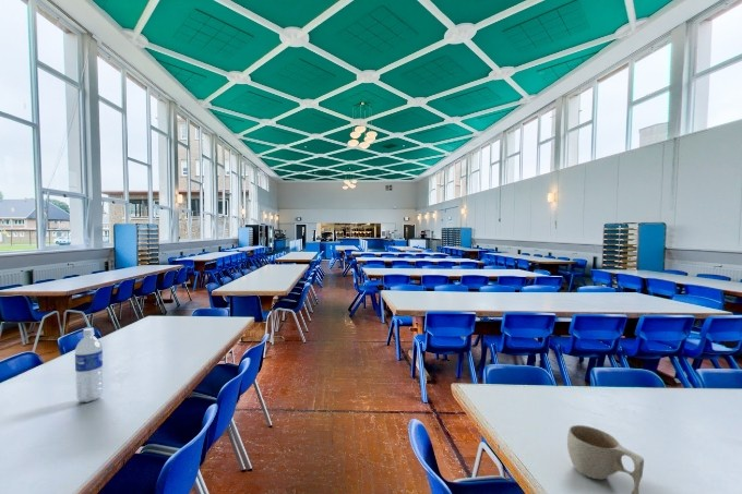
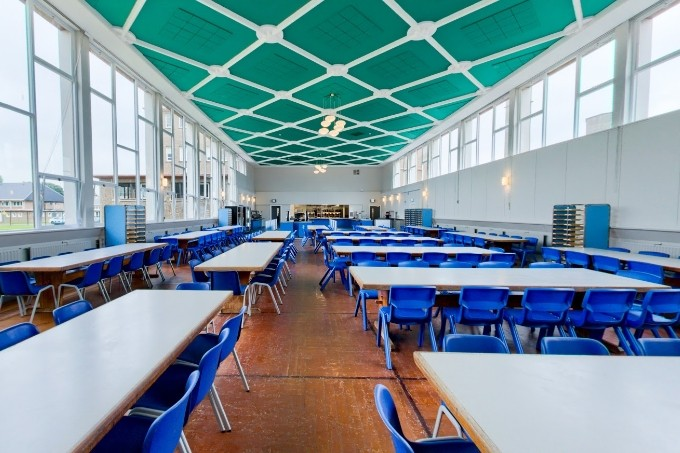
- water bottle [74,327,104,403]
- cup [566,424,645,494]
